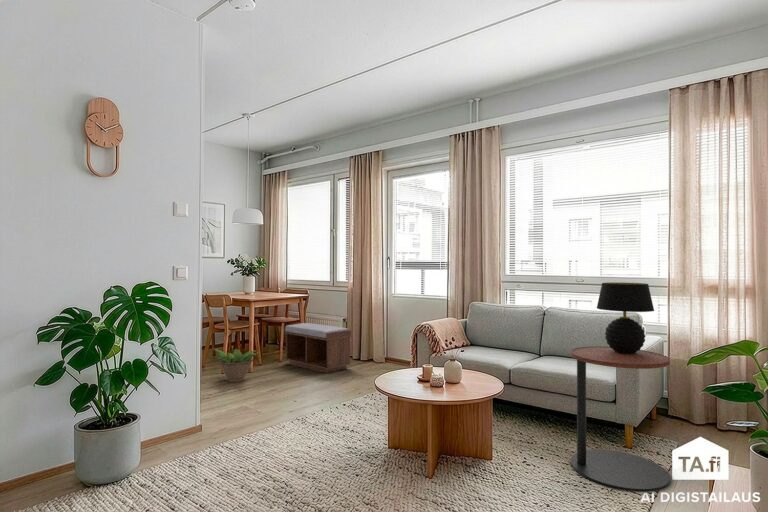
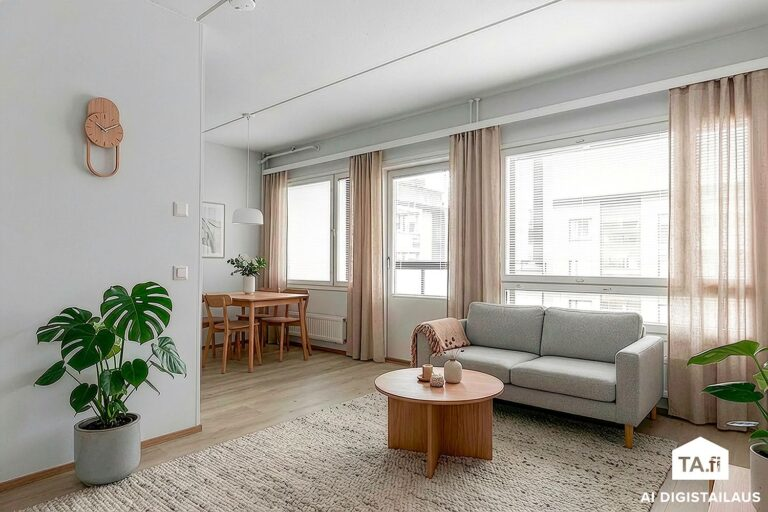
- decorative plant [210,347,260,383]
- side table [570,346,671,492]
- bench [284,322,352,374]
- table lamp [596,282,655,354]
